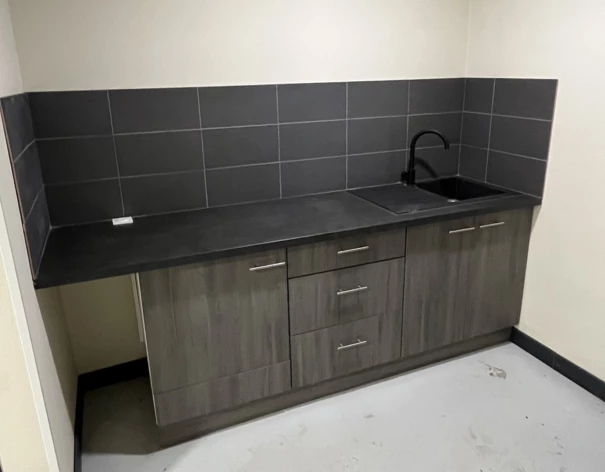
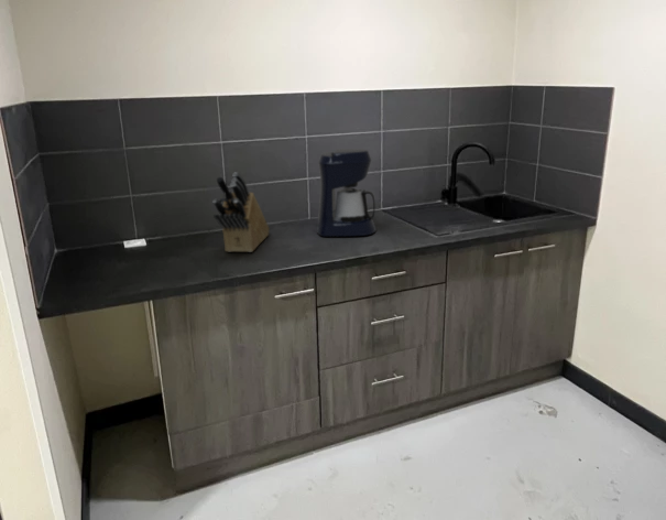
+ coffee maker [316,148,376,237]
+ knife block [211,171,271,253]
